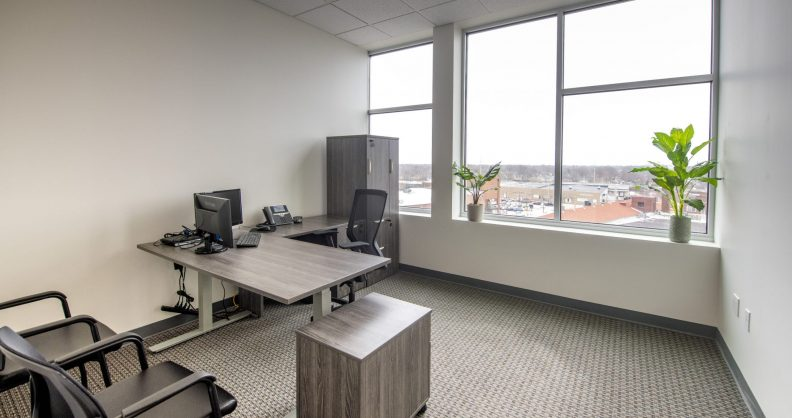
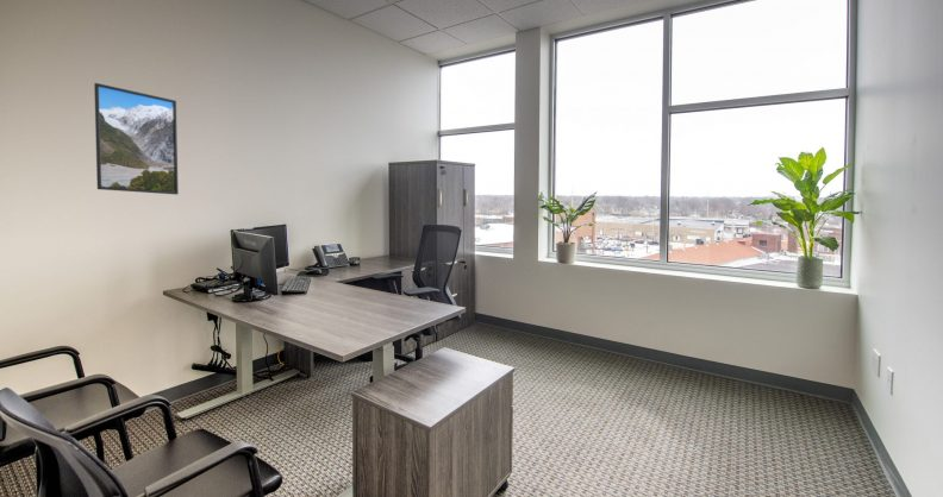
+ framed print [93,82,180,196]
